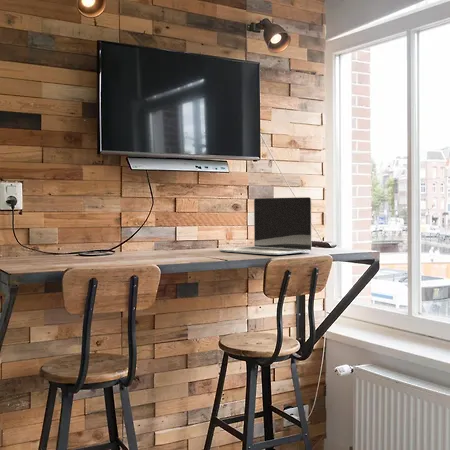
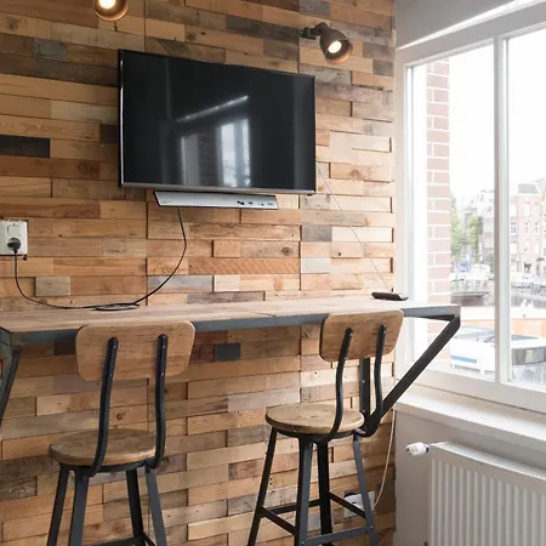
- laptop [218,196,313,256]
